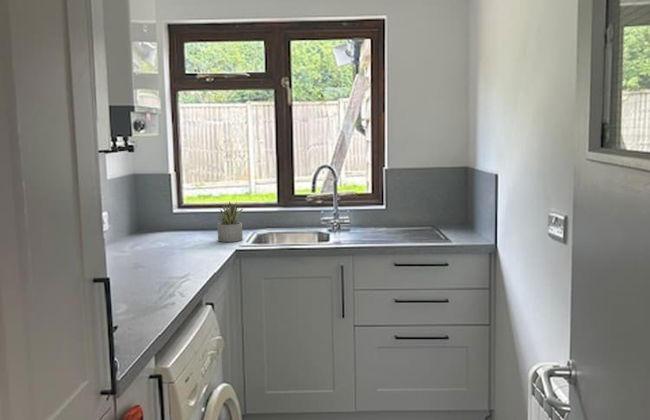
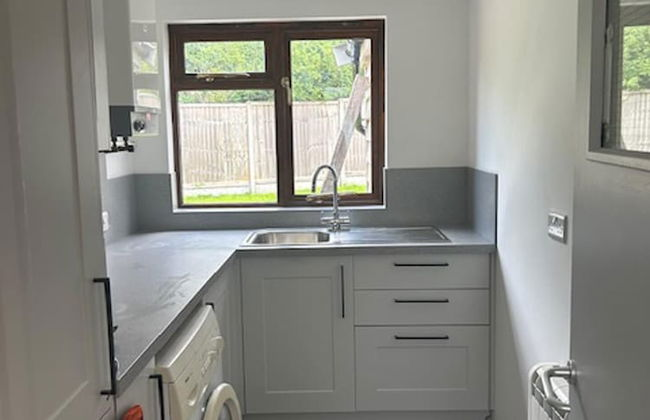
- succulent plant [216,200,244,243]
